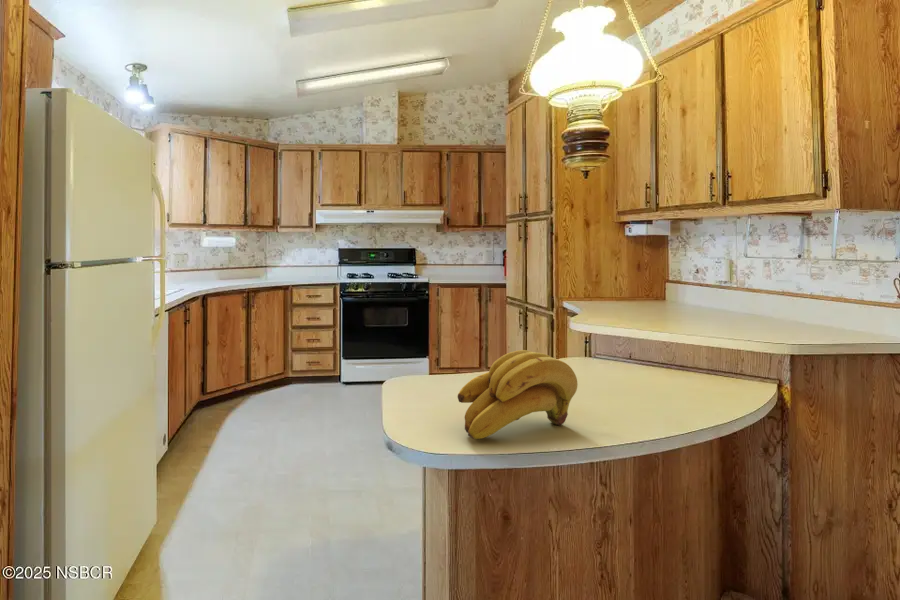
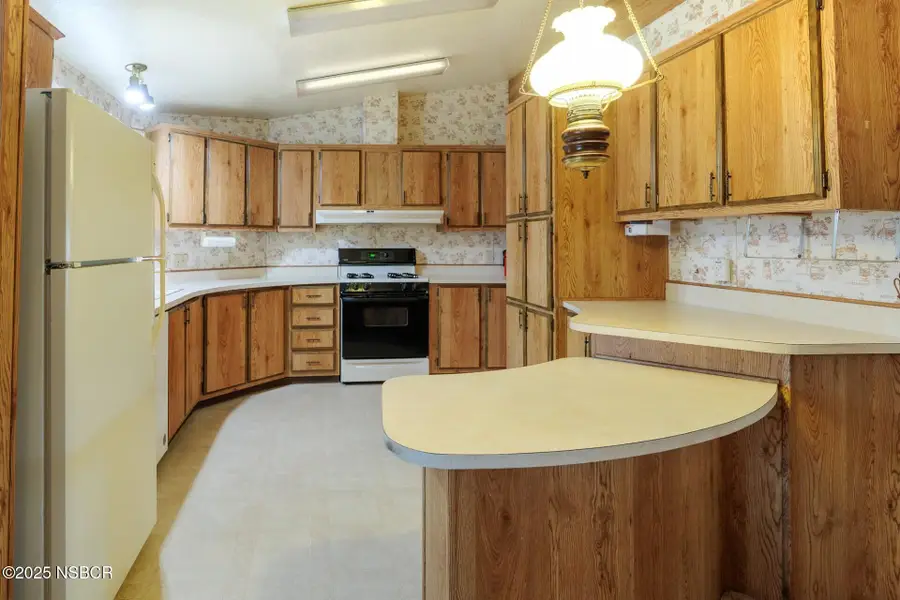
- banana bunch [457,349,579,440]
